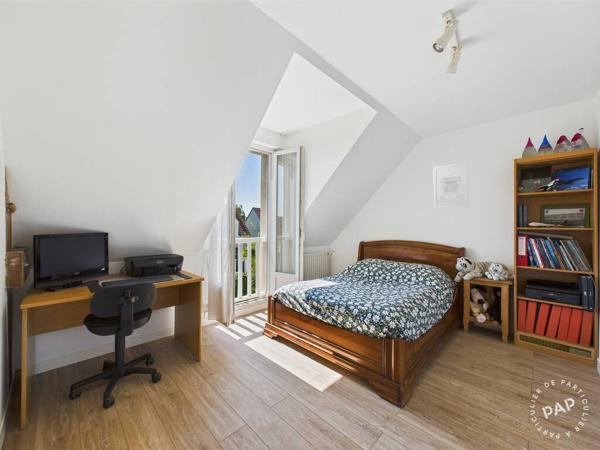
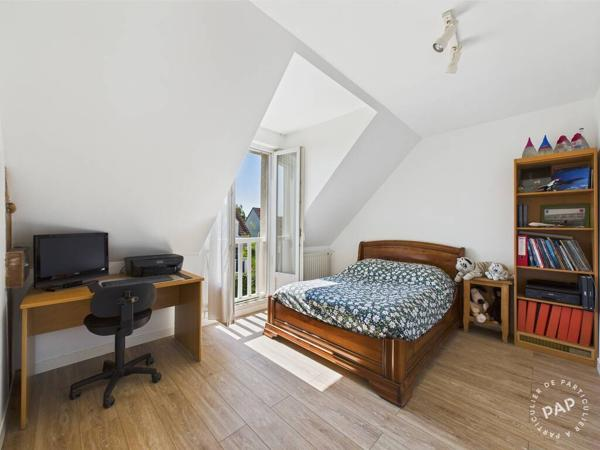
- wall art [432,161,469,209]
